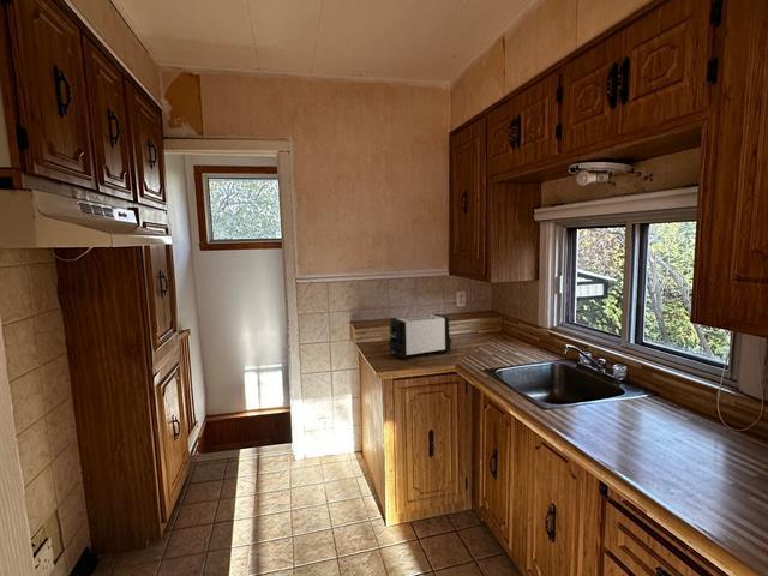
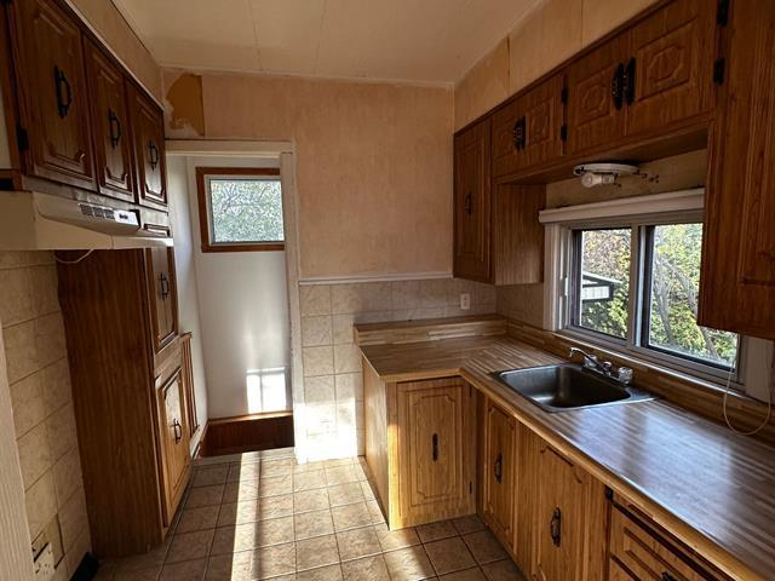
- toaster [388,313,452,360]
